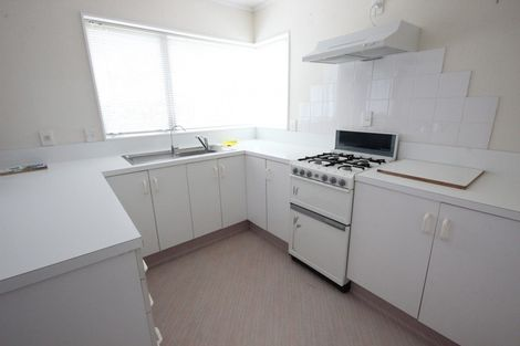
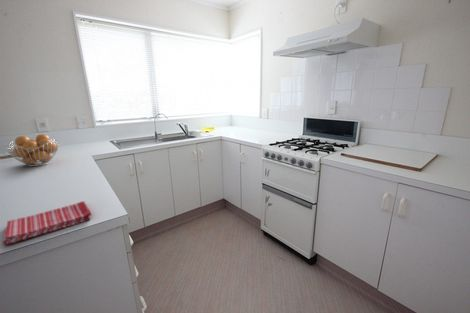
+ dish towel [2,200,93,246]
+ fruit basket [5,133,60,167]
